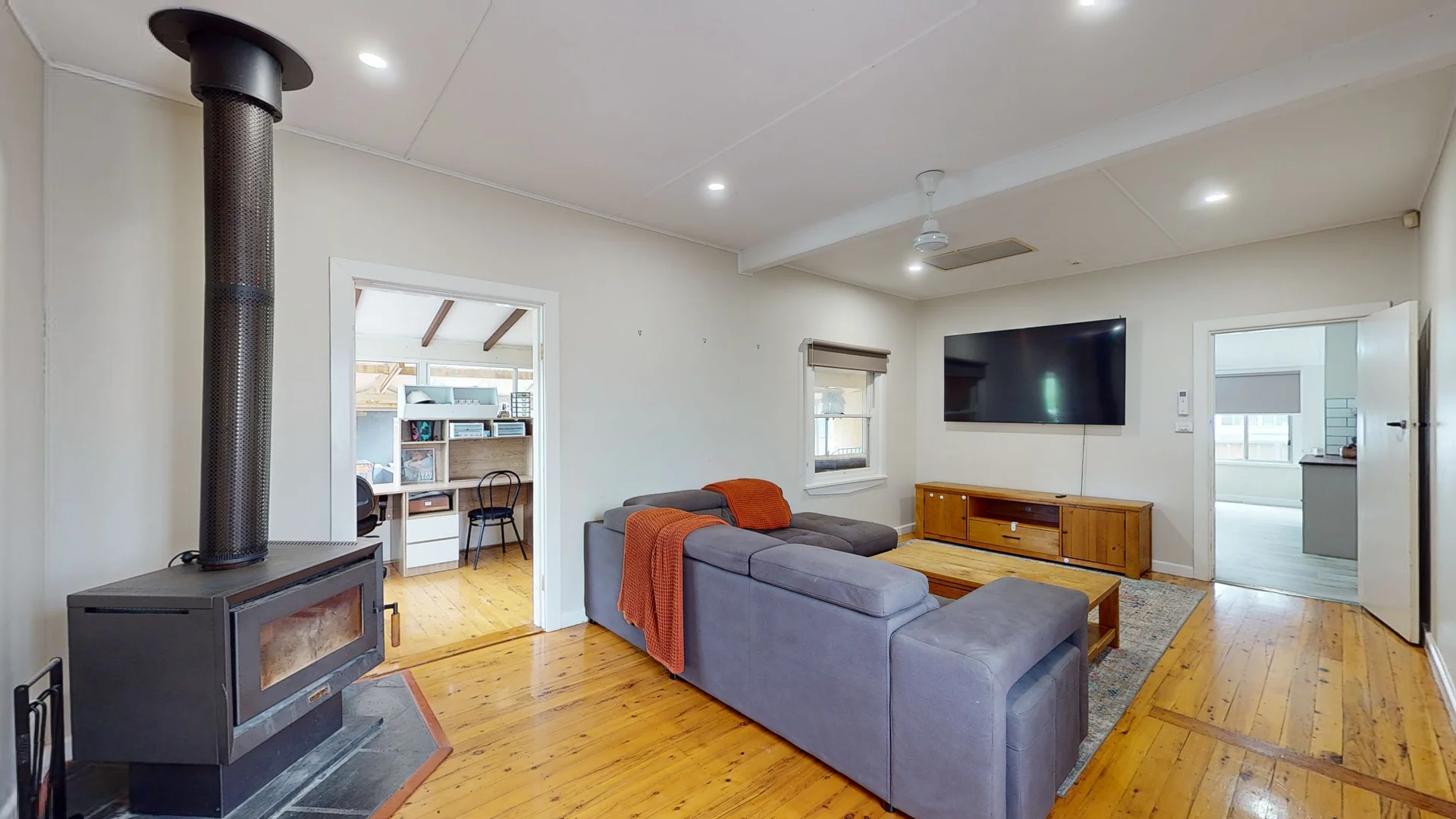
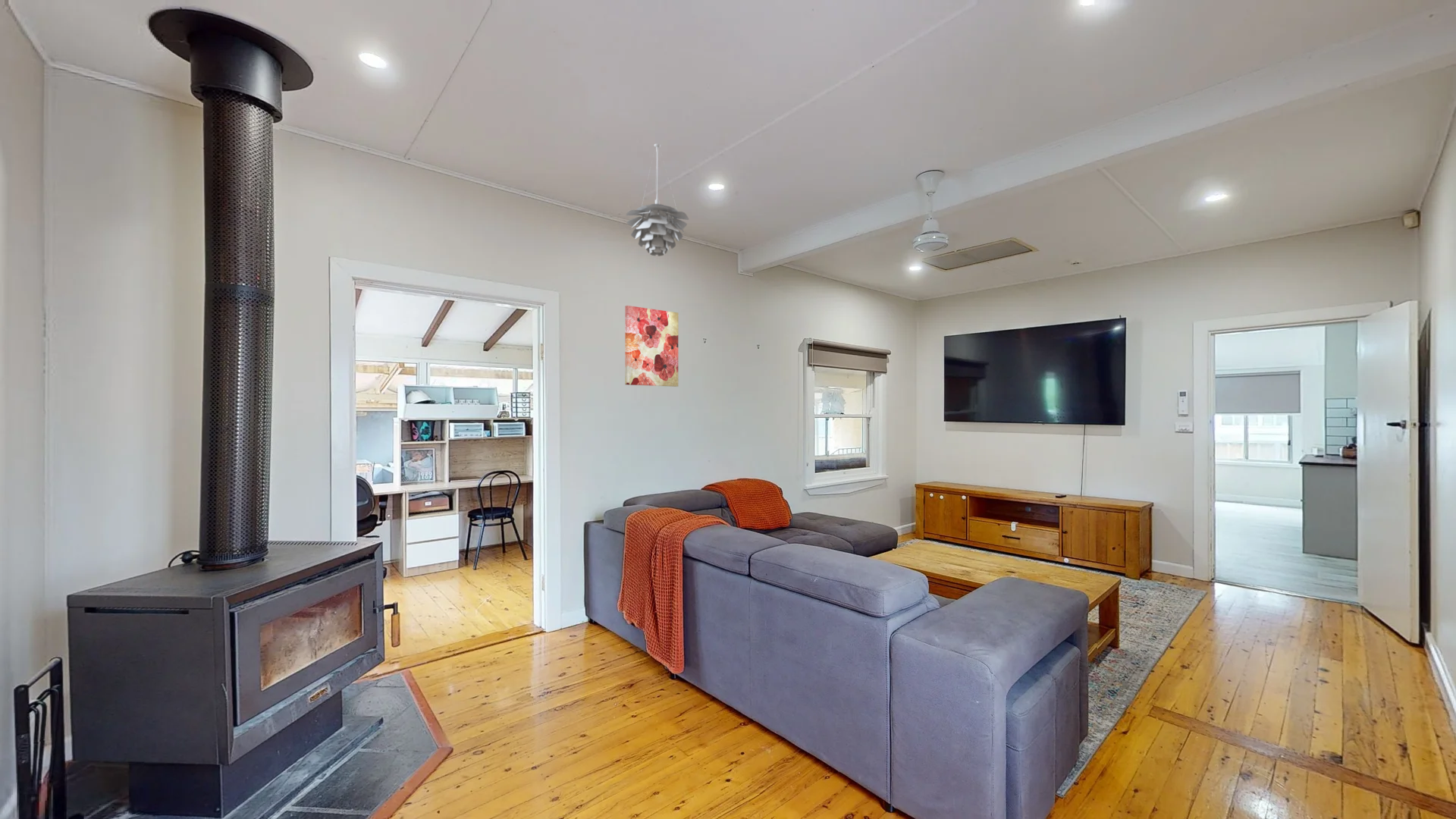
+ pendant light [626,143,689,257]
+ wall art [624,305,679,388]
